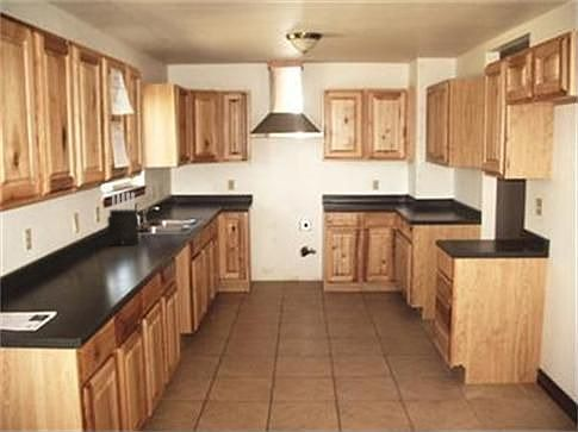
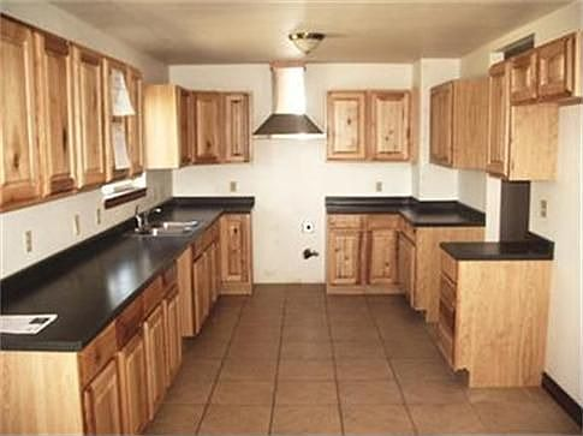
- knife block [106,192,139,246]
